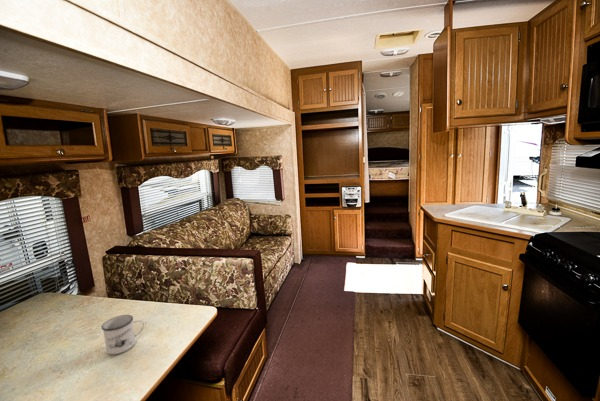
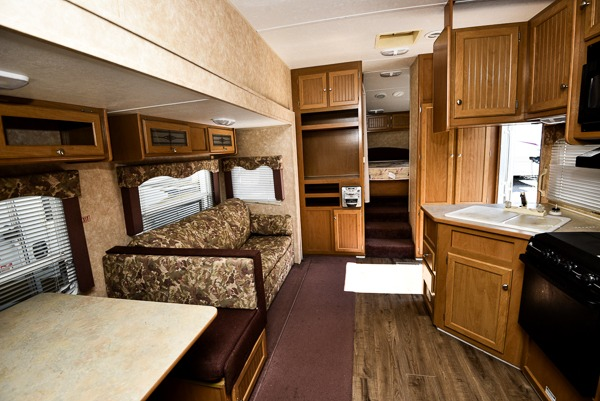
- mug [100,314,145,355]
